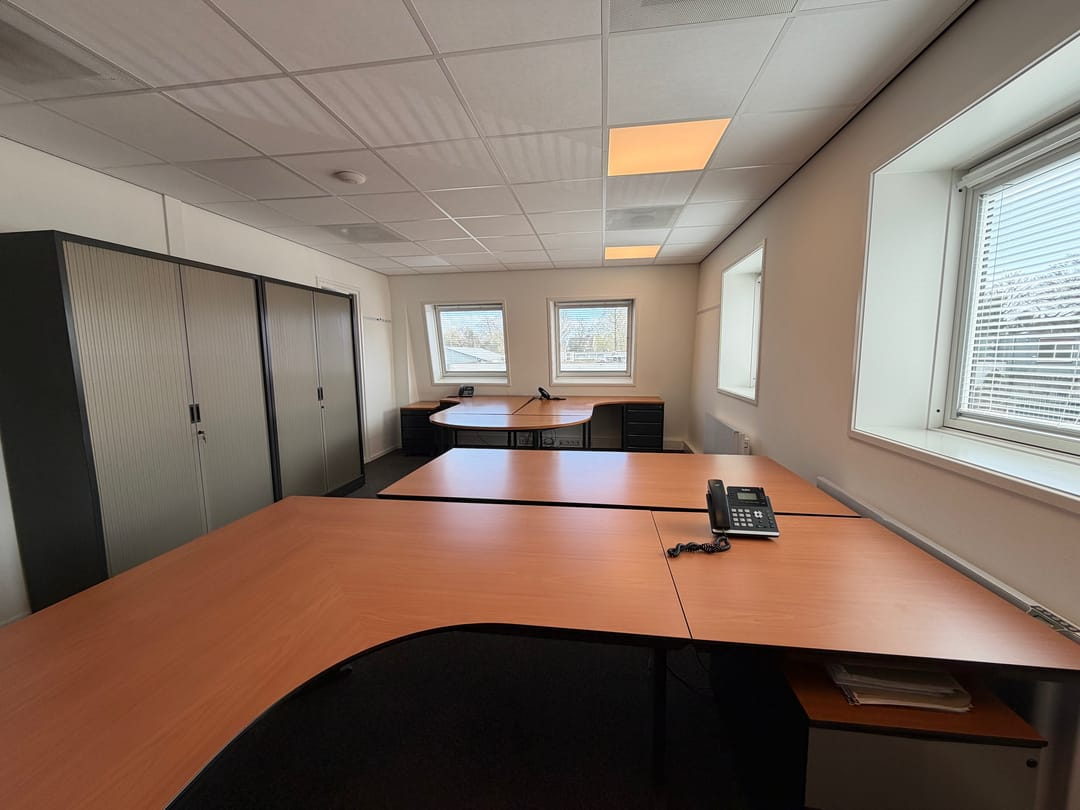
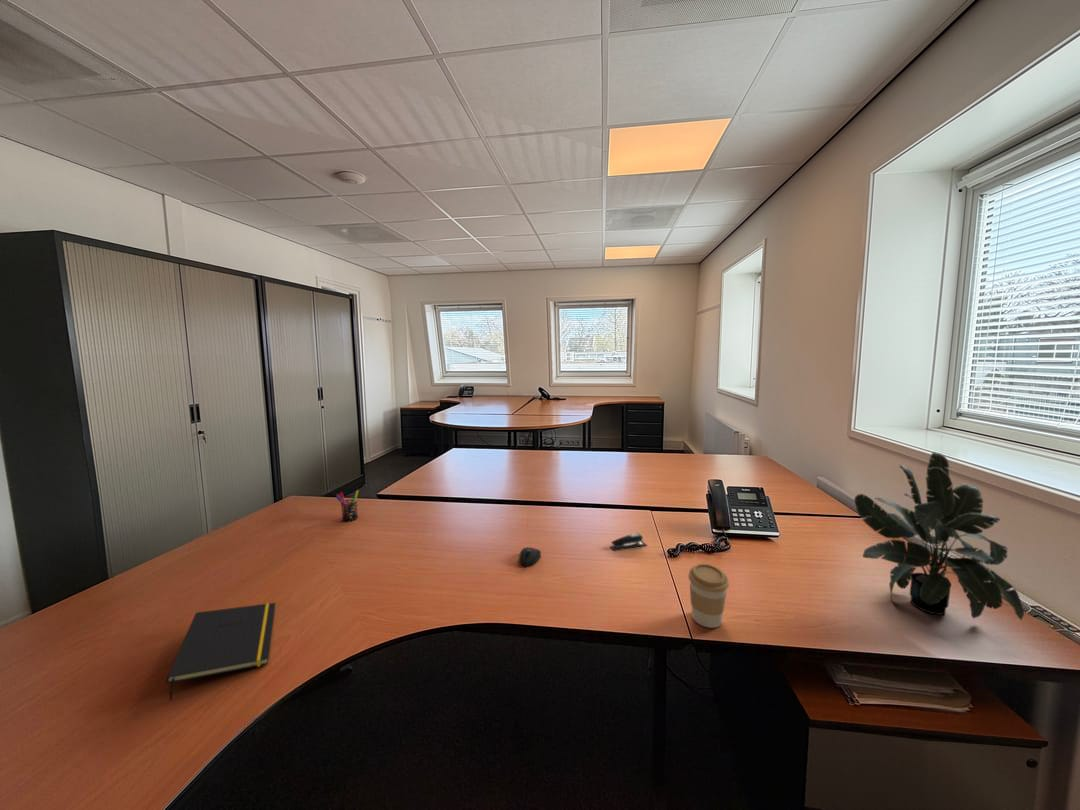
+ notepad [165,602,276,701]
+ stapler [609,532,648,552]
+ coffee cup [687,563,730,629]
+ potted plant [853,451,1025,621]
+ mouse [518,546,542,567]
+ pen holder [335,489,359,522]
